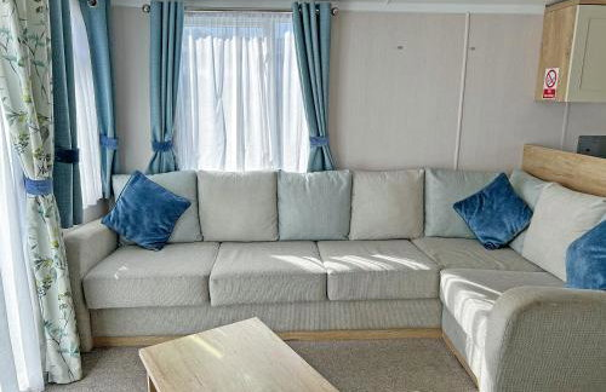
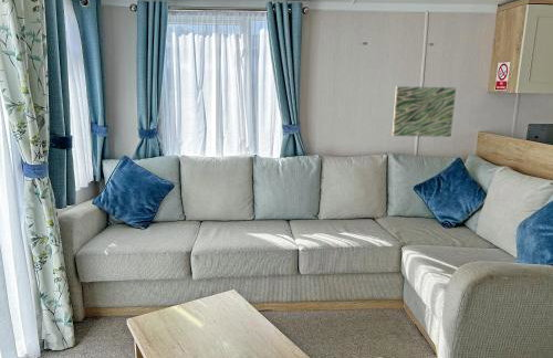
+ wall art [392,85,457,138]
